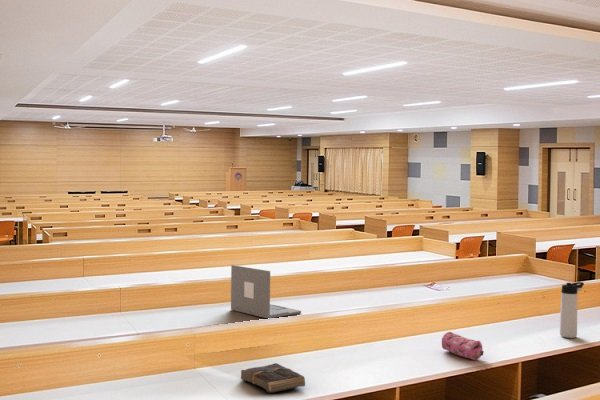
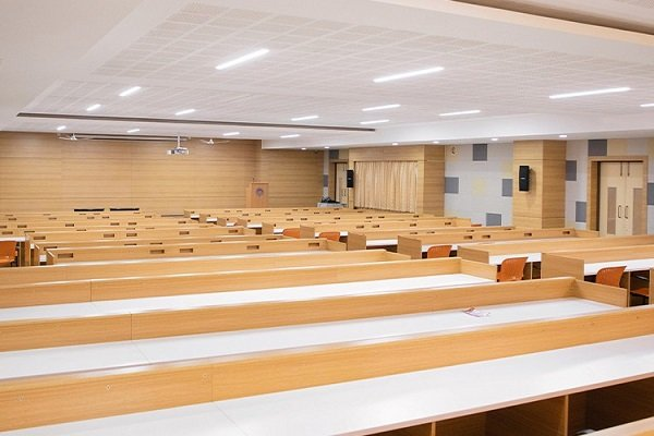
- pencil case [441,331,485,361]
- laptop [230,264,302,319]
- thermos bottle [559,281,585,339]
- book [240,362,306,394]
